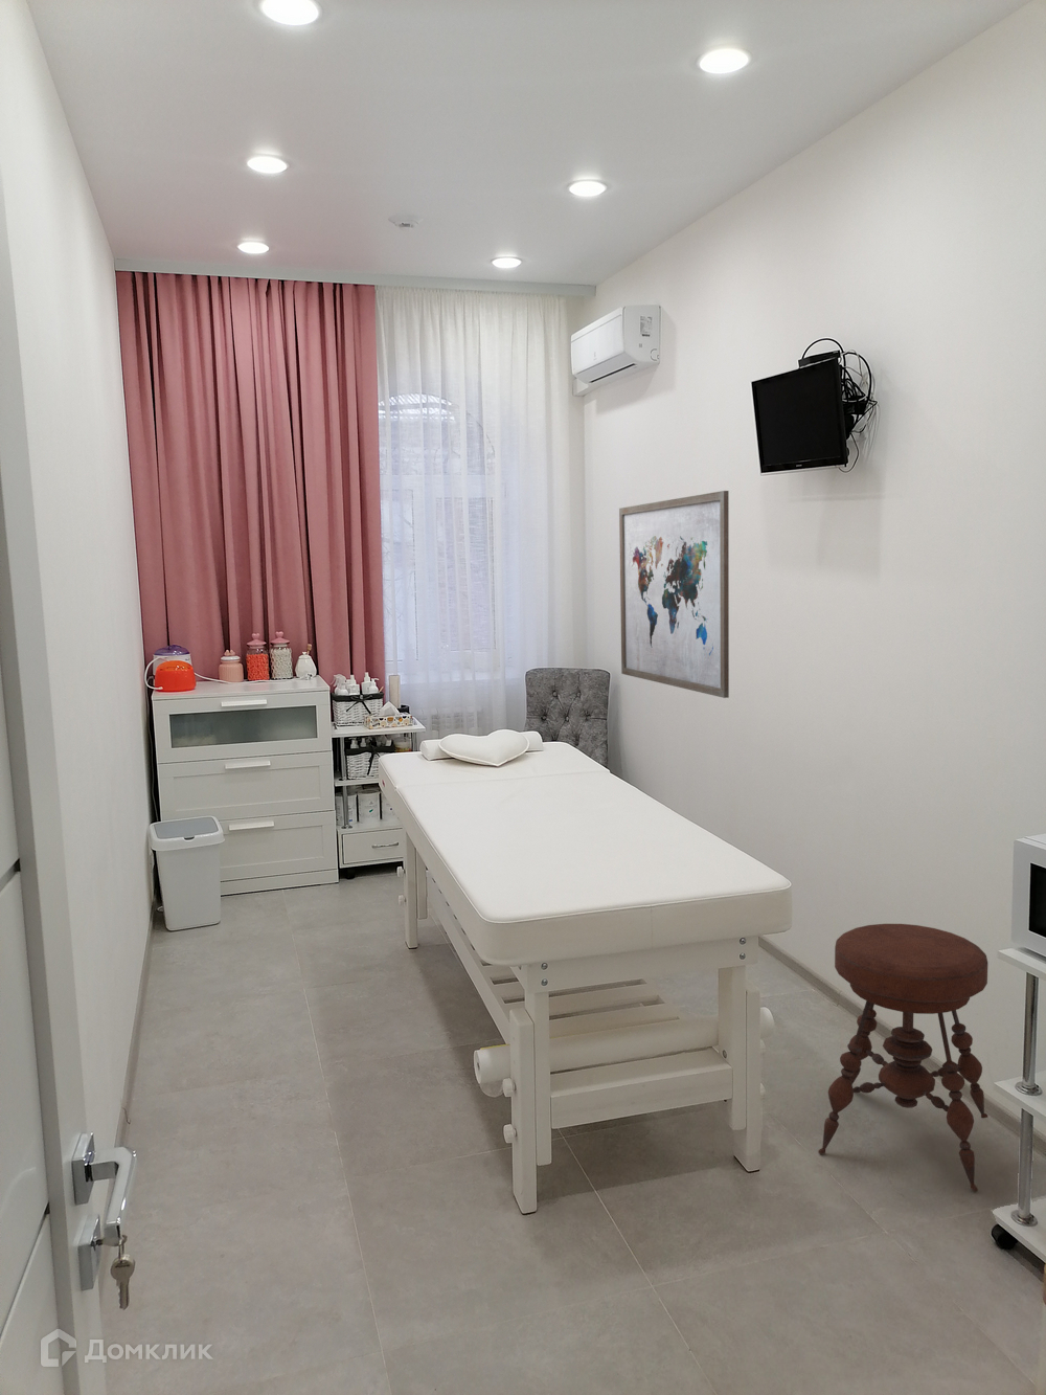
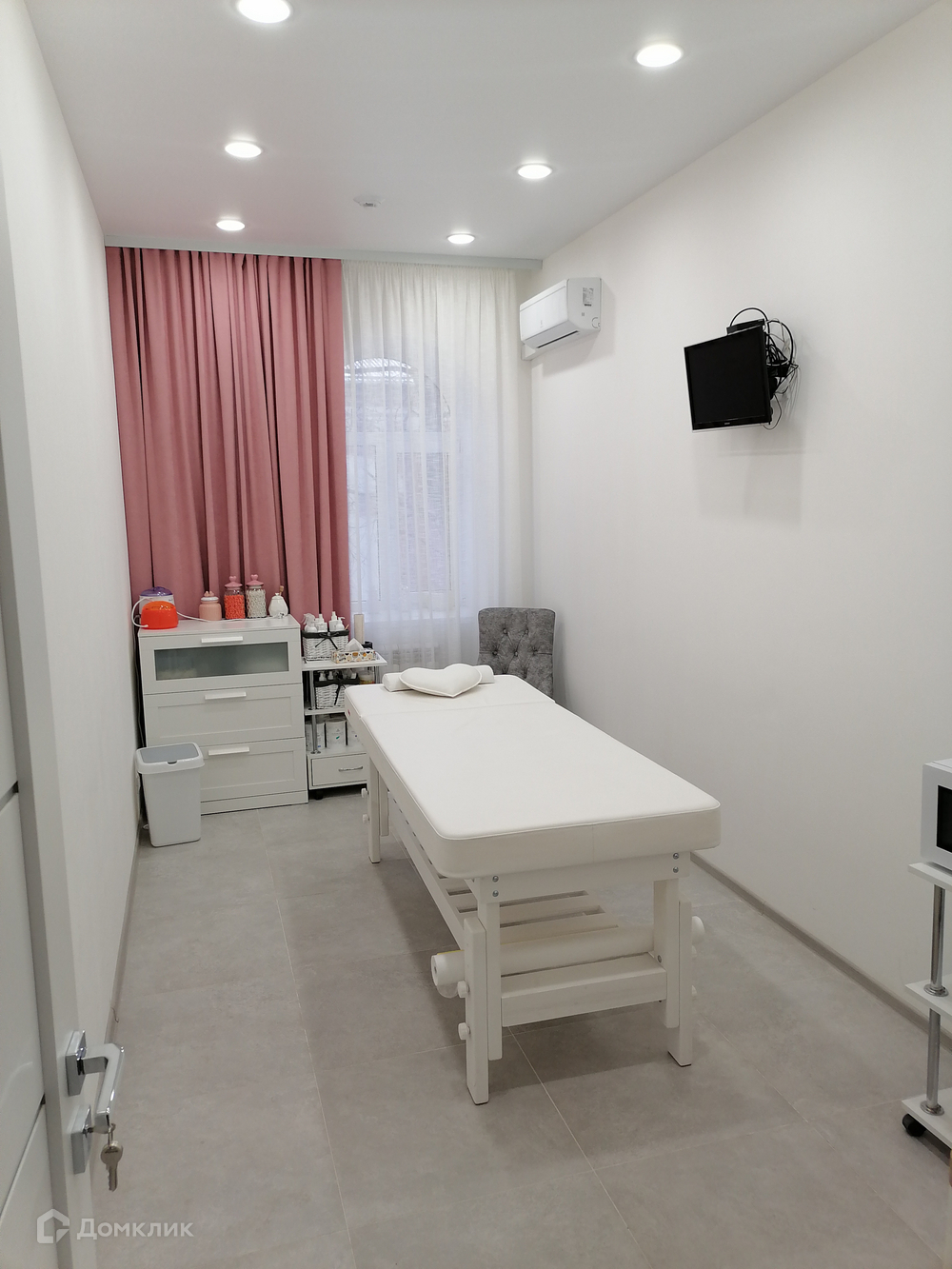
- wall art [619,490,730,699]
- stool [817,923,989,1192]
